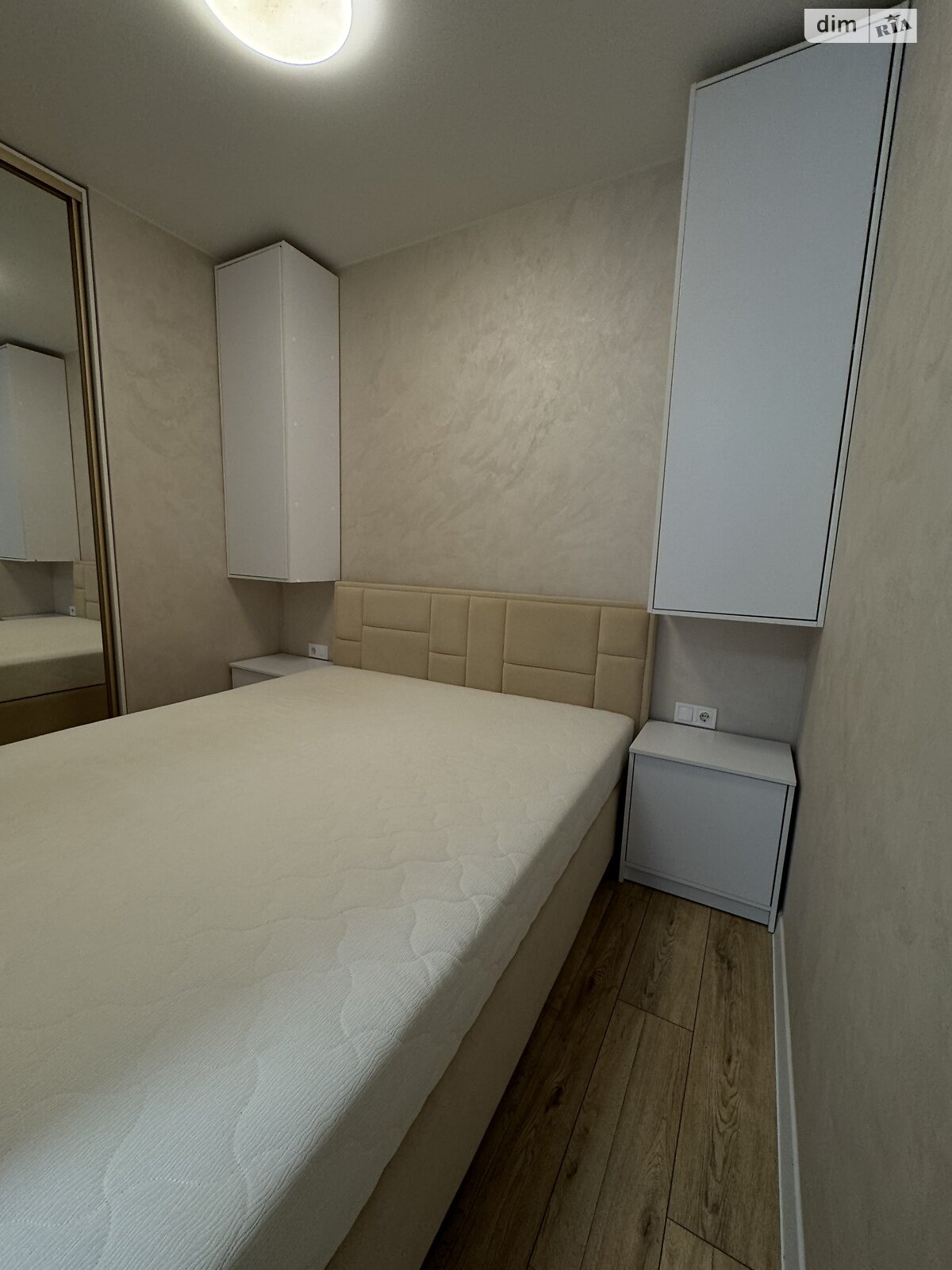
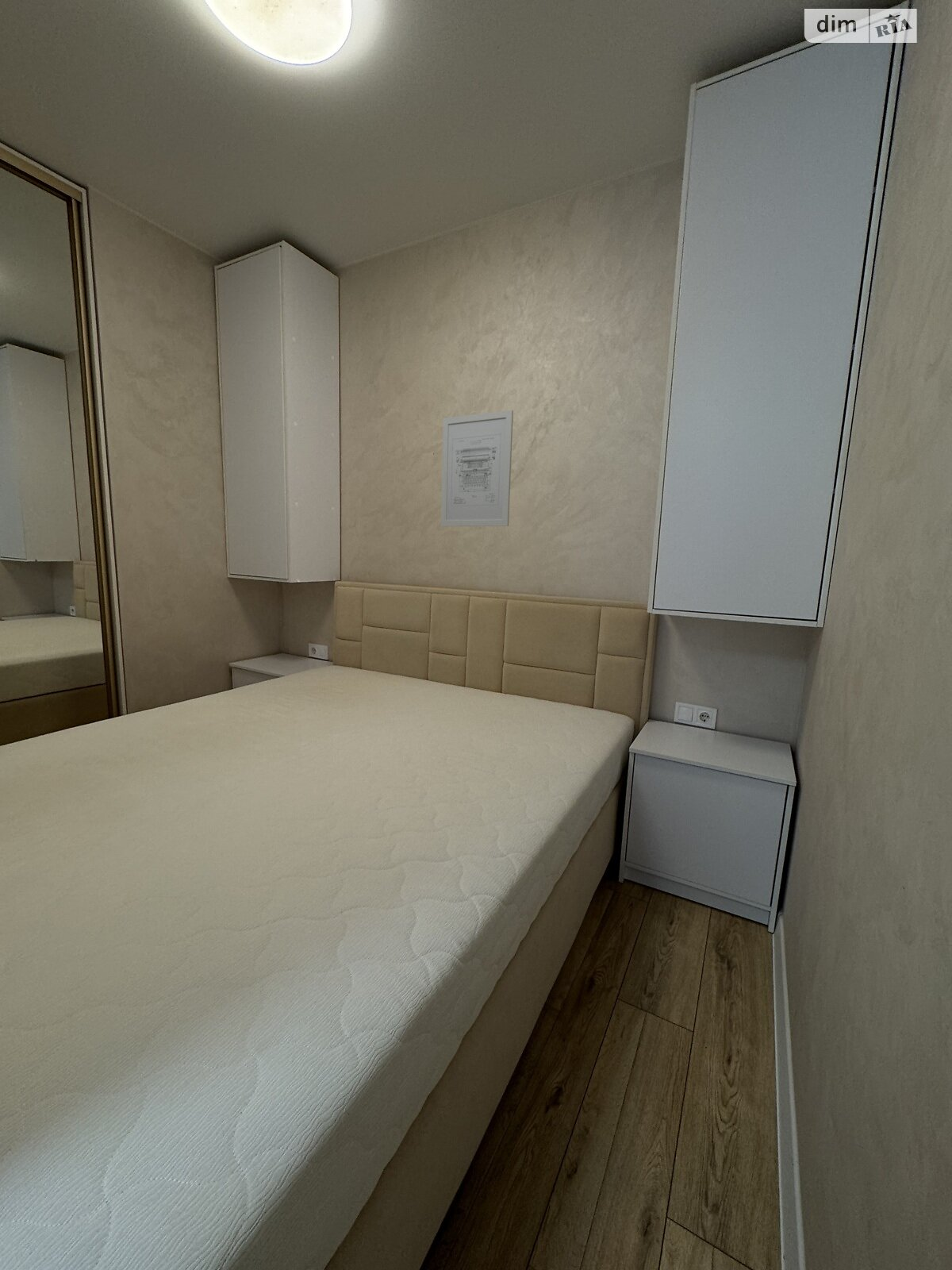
+ wall art [440,410,514,527]
